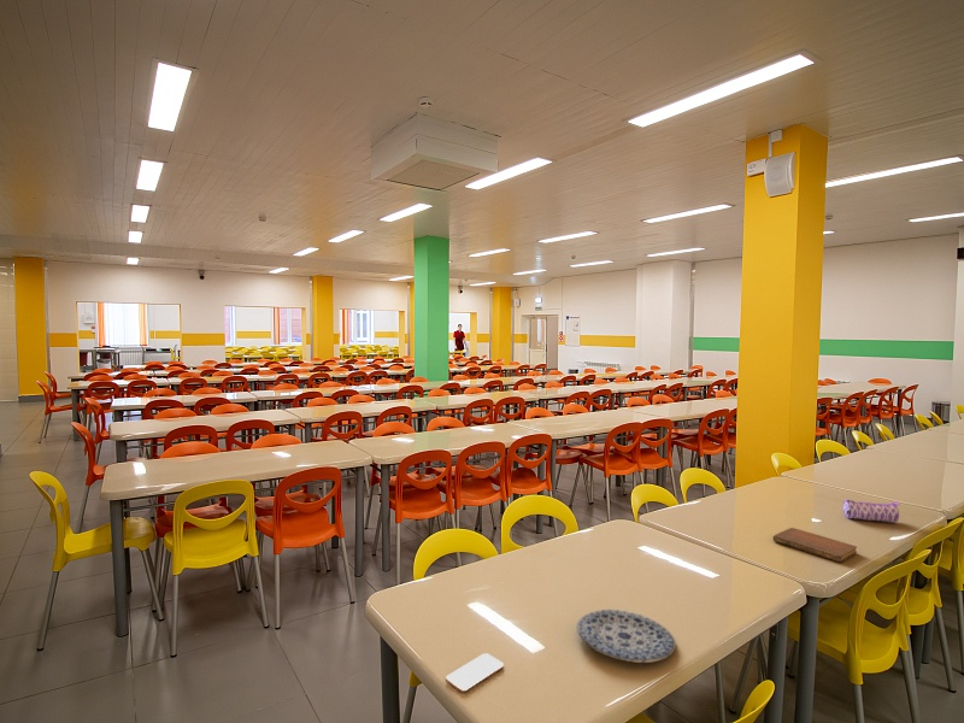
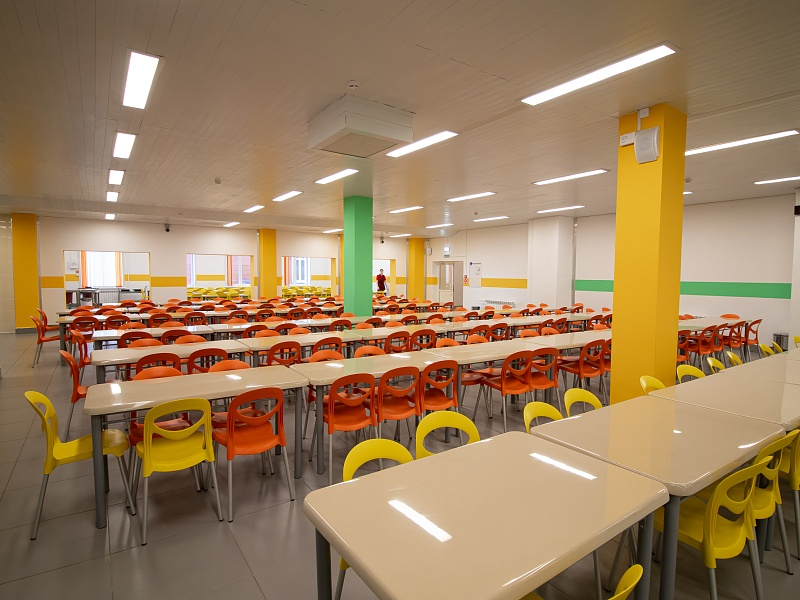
- pencil case [841,498,901,523]
- notebook [772,527,858,564]
- plate [576,609,677,664]
- smartphone [445,652,505,694]
